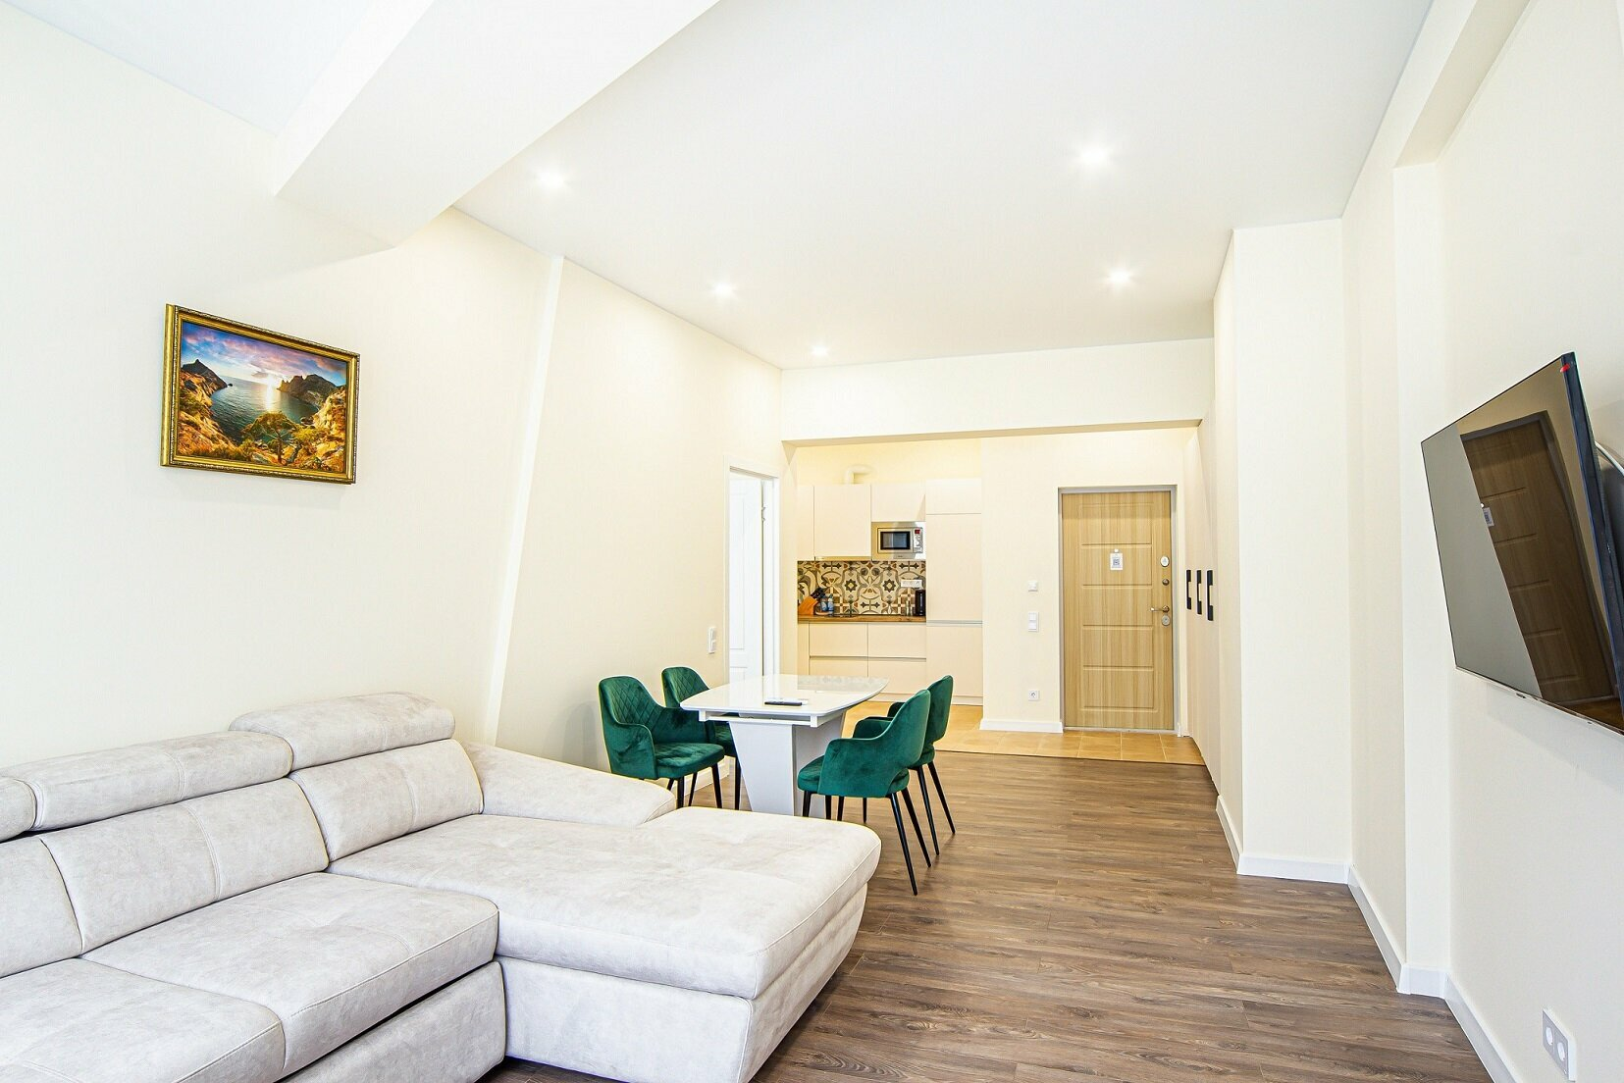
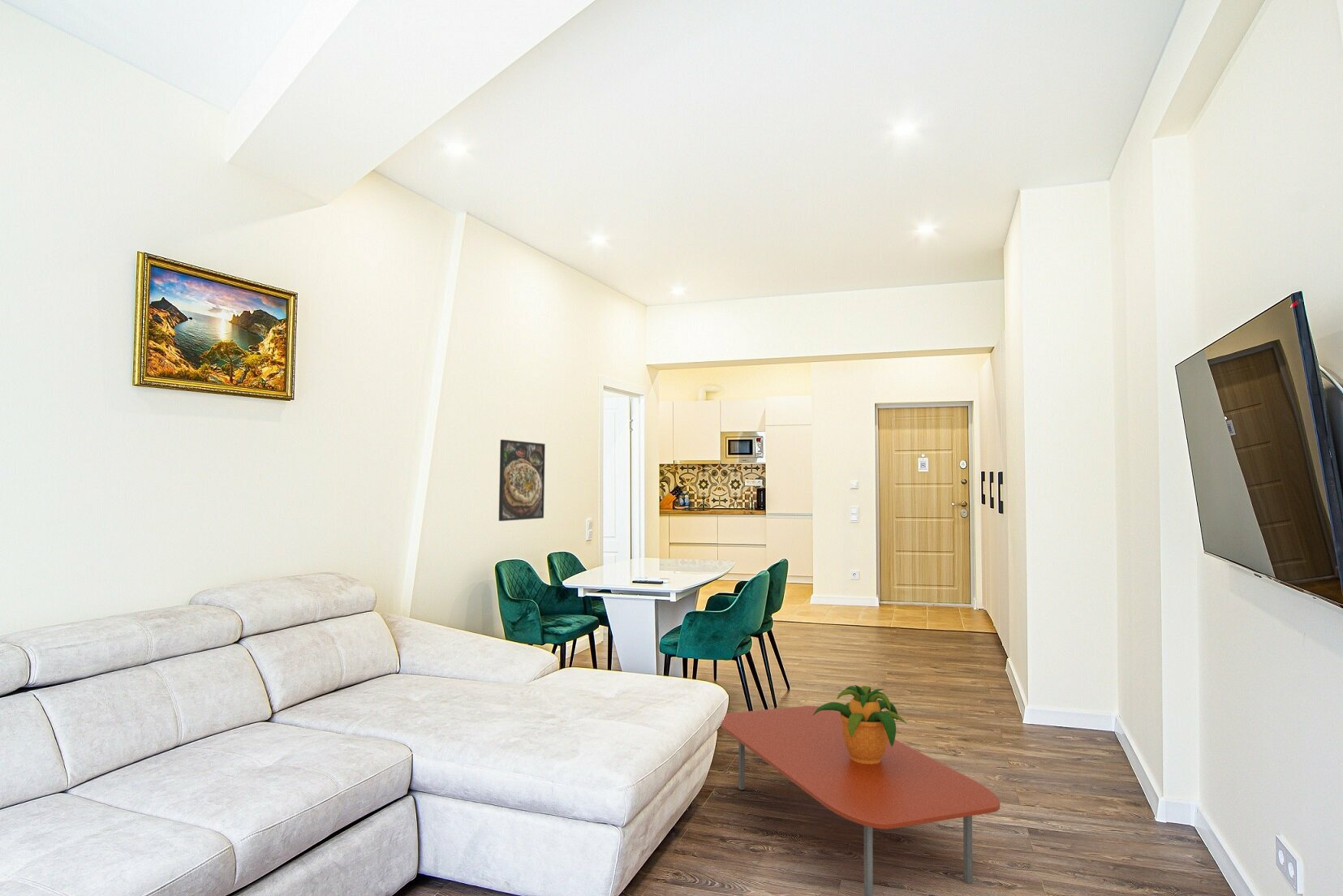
+ coffee table [720,705,1001,896]
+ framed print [498,439,546,522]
+ potted plant [812,684,907,764]
